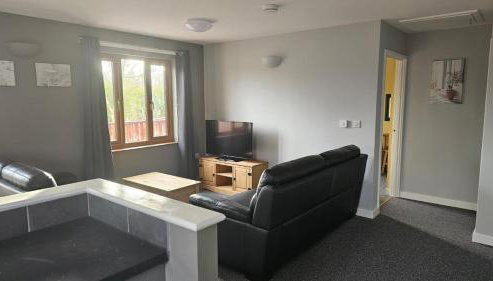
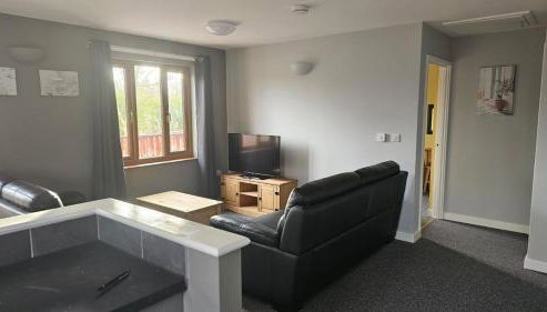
+ pen [95,269,131,292]
